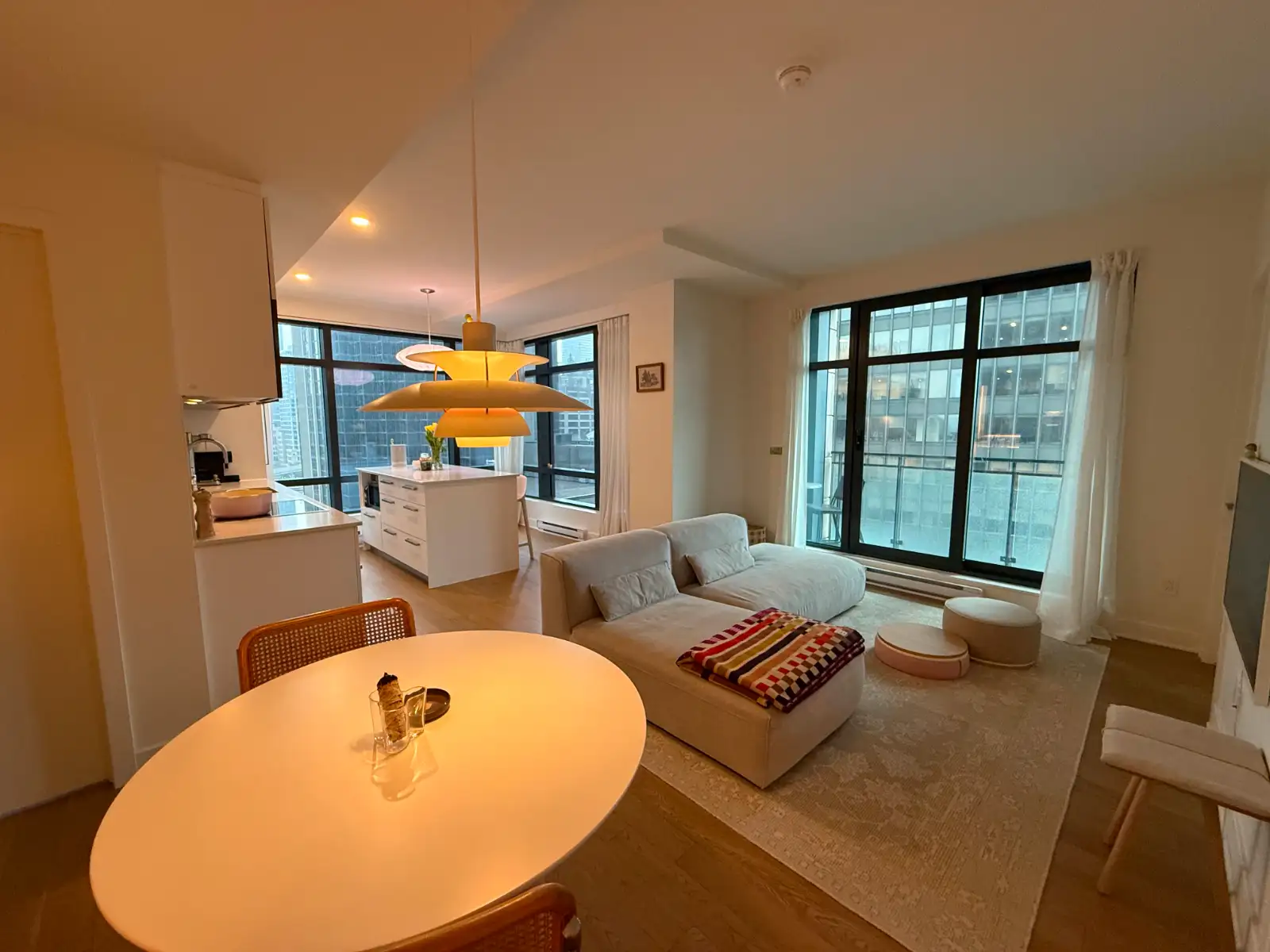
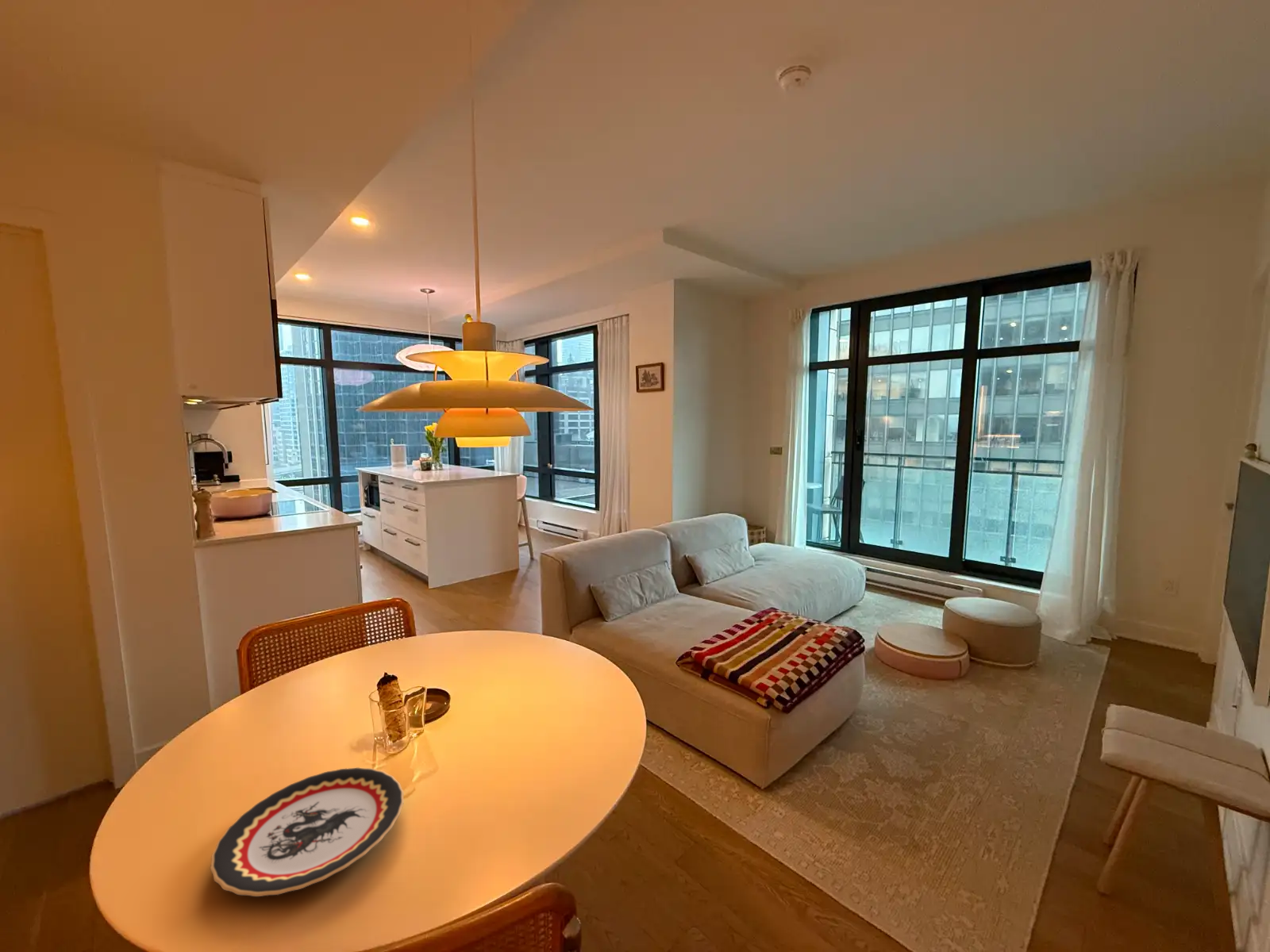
+ plate [210,766,405,897]
